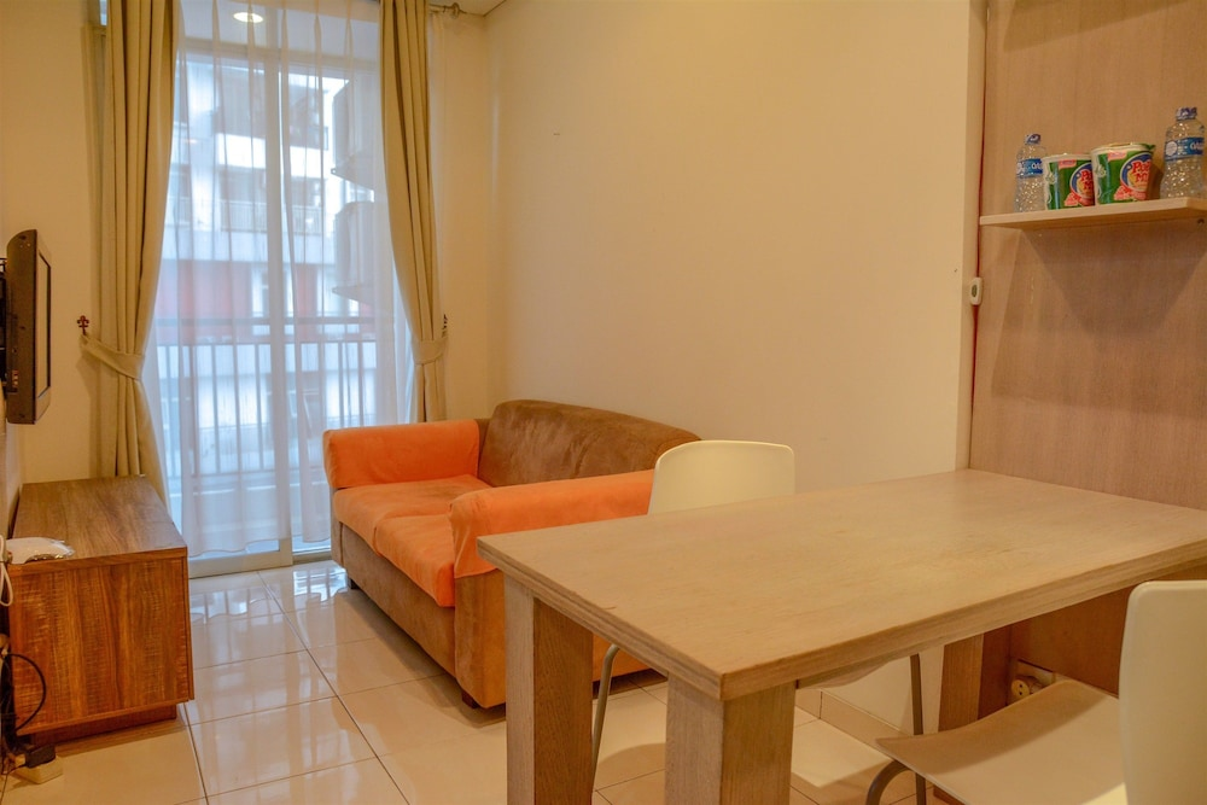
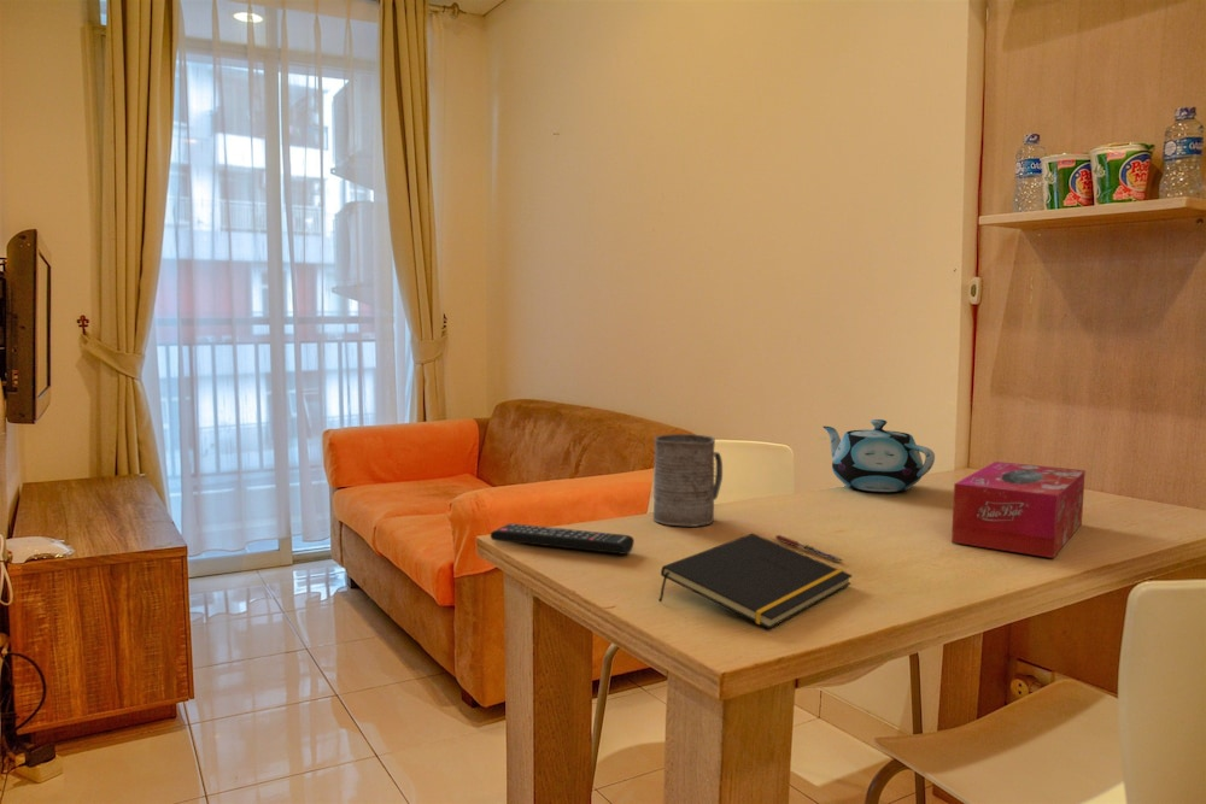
+ notepad [658,533,854,629]
+ teapot [822,418,936,493]
+ mug [652,433,724,528]
+ pen [774,534,843,563]
+ remote control [490,523,636,556]
+ tissue box [950,460,1087,559]
